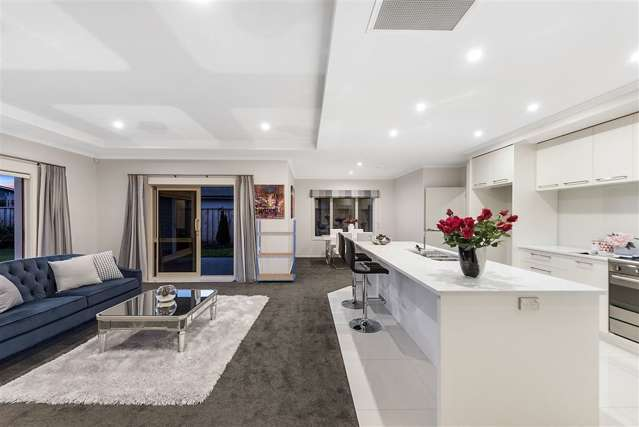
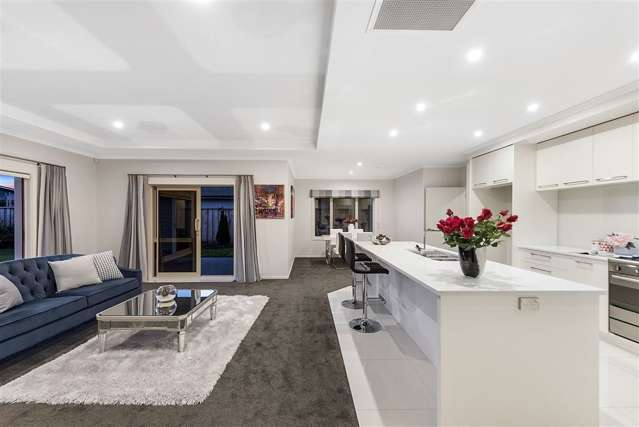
- shelving unit [255,219,297,284]
